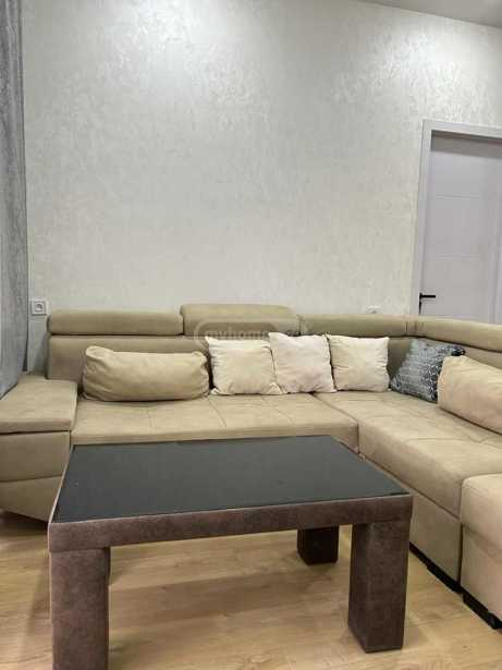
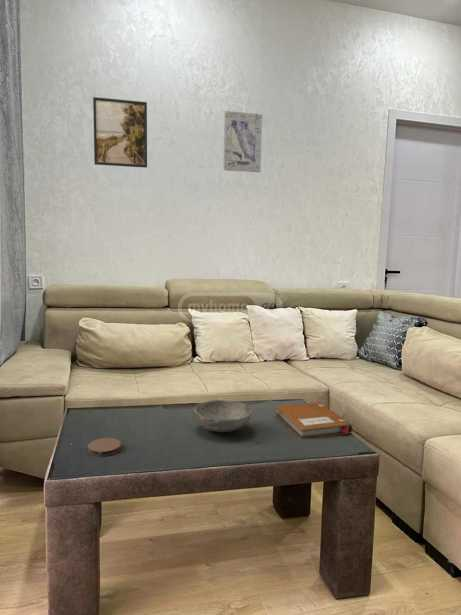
+ notebook [274,401,353,440]
+ wall art [223,110,263,173]
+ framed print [92,96,148,169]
+ bowl [193,399,253,433]
+ coaster [87,437,122,457]
